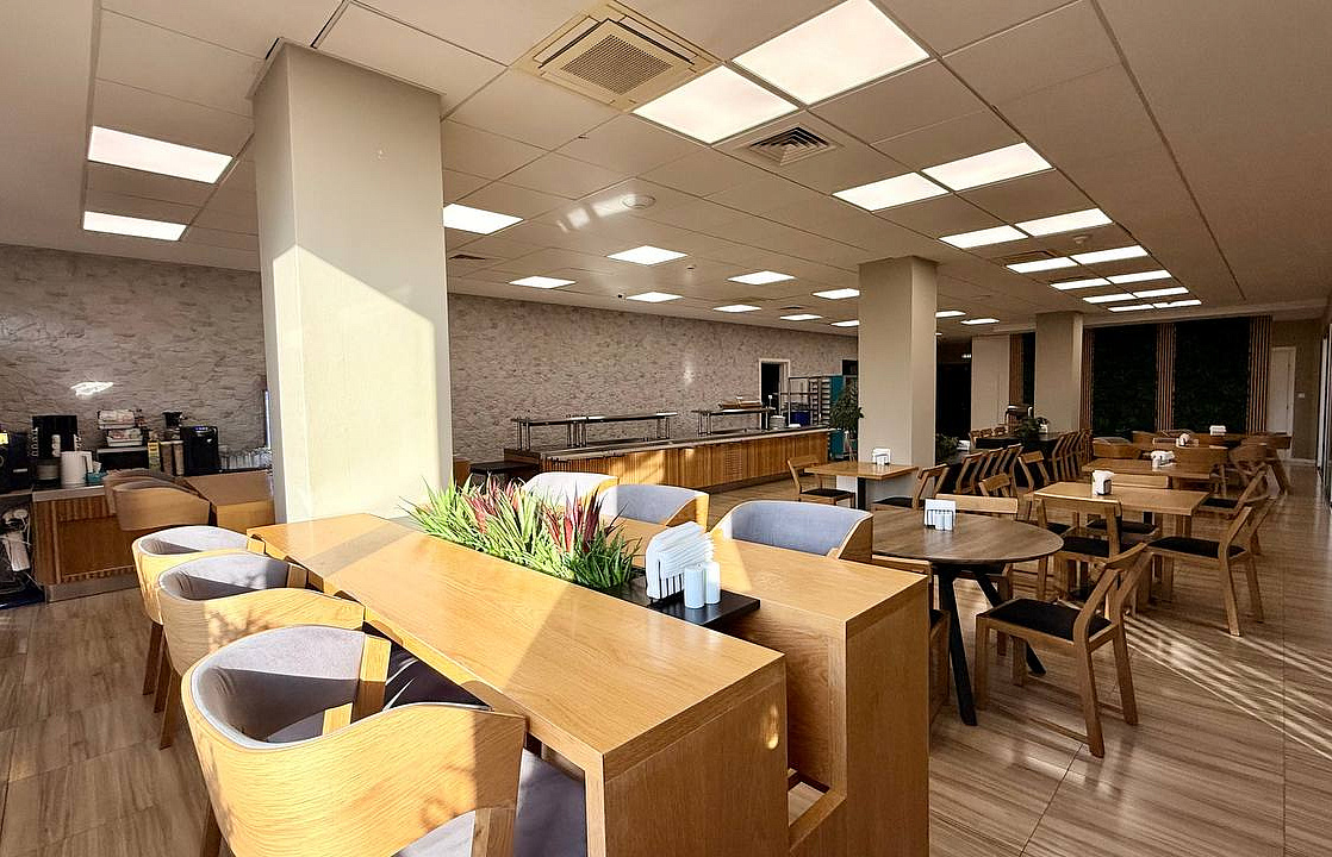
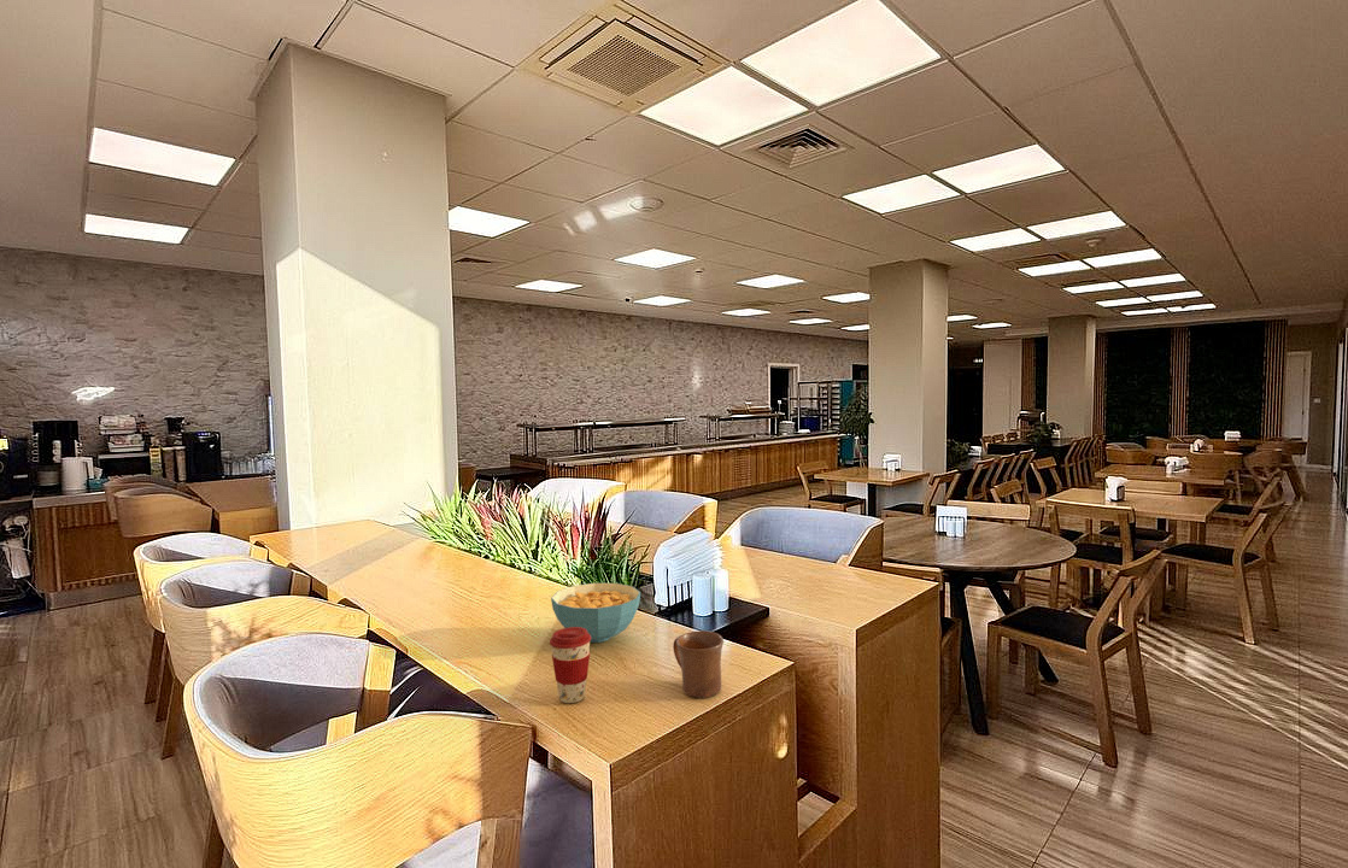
+ mug [672,629,725,699]
+ coffee cup [549,627,591,704]
+ cereal bowl [550,582,641,644]
